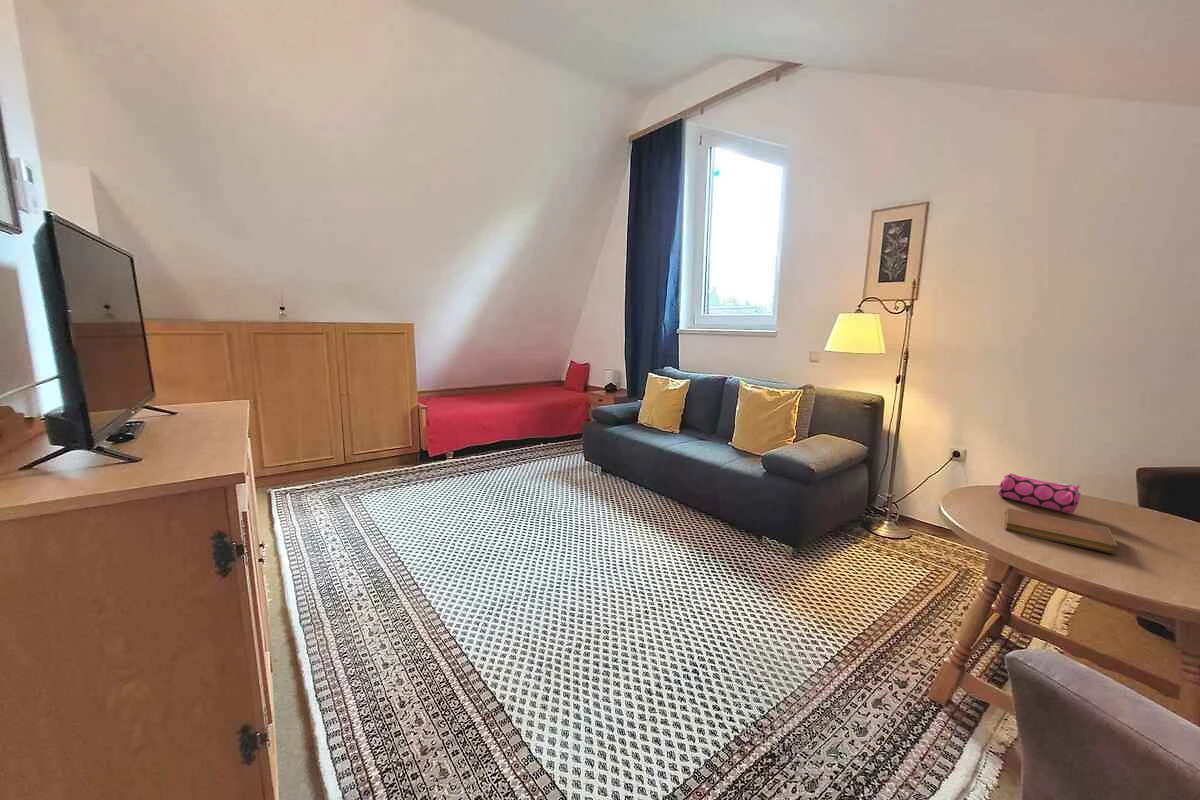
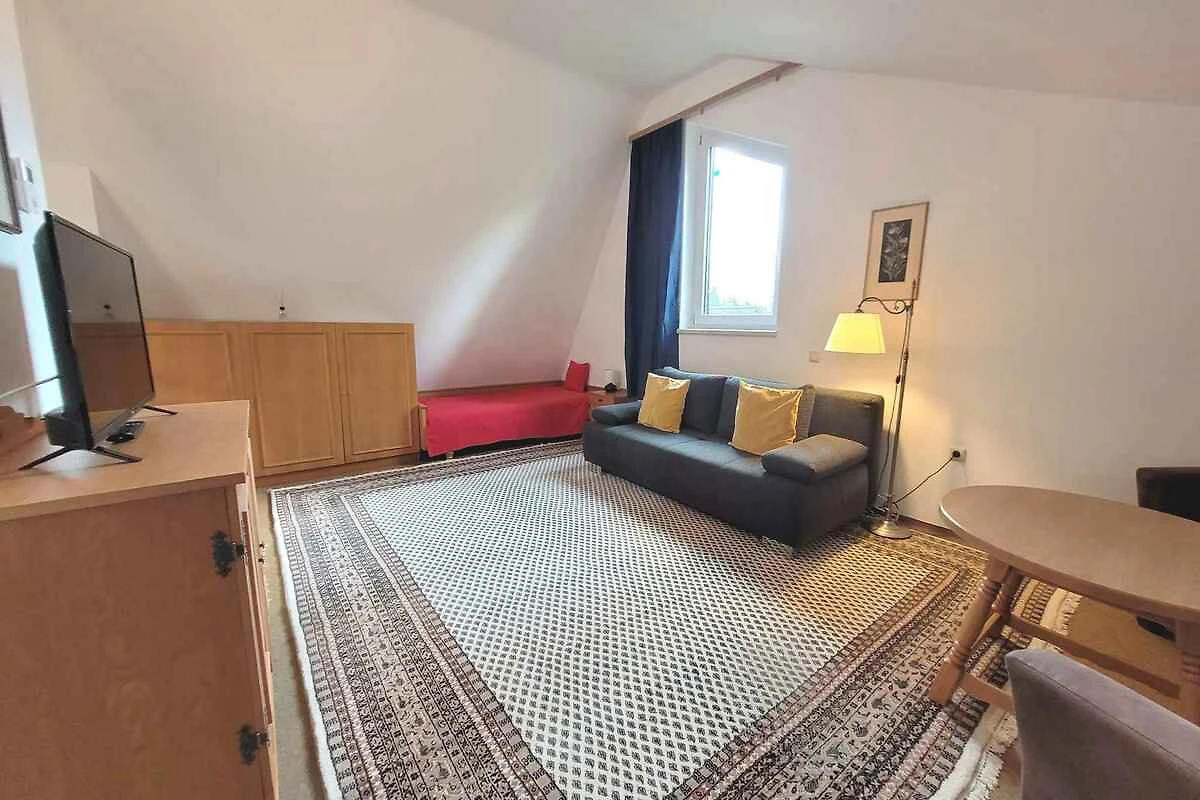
- notebook [1004,507,1118,555]
- pencil case [998,472,1082,515]
